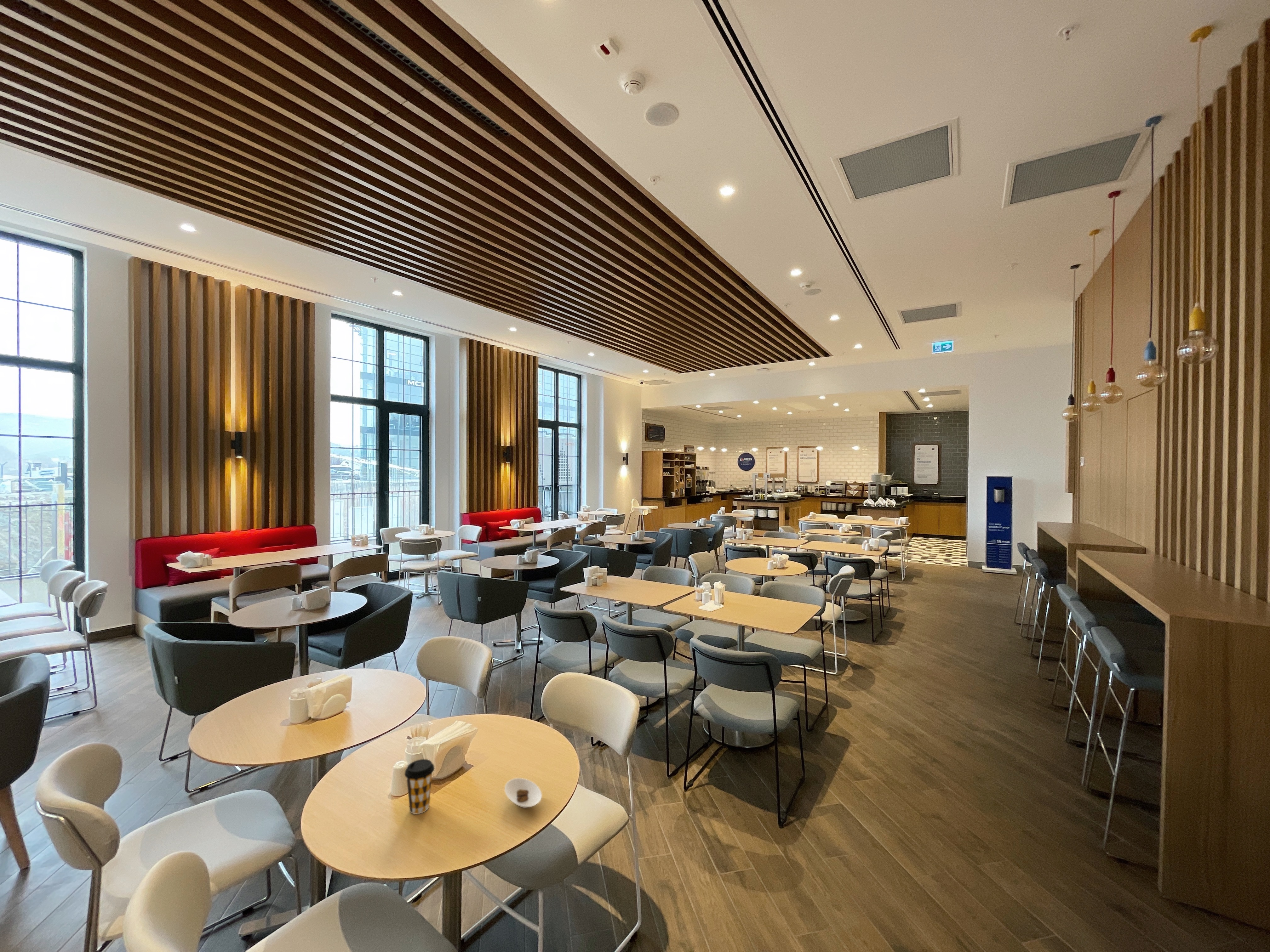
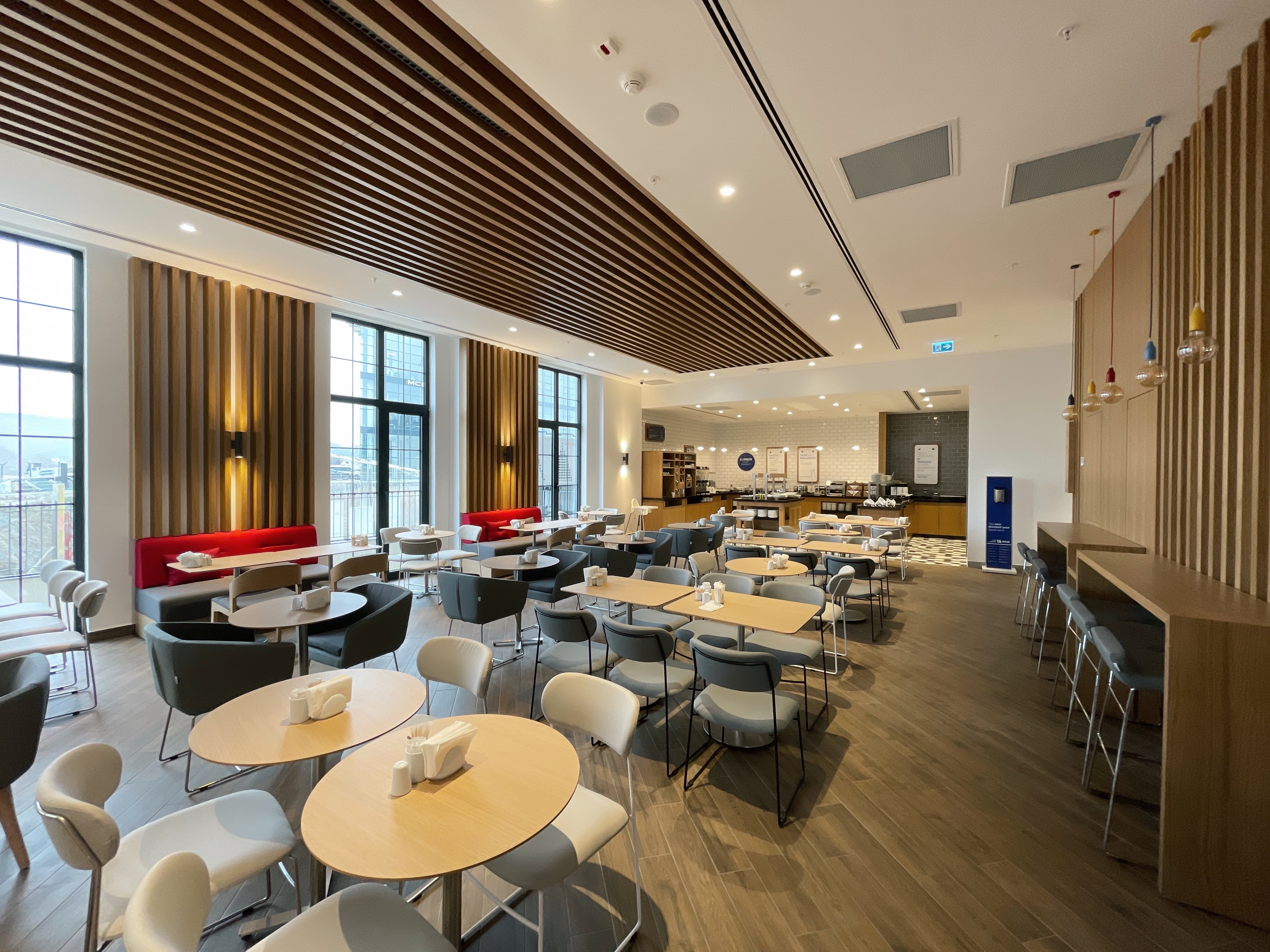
- coffee cup [404,759,435,814]
- saucer [504,778,542,808]
